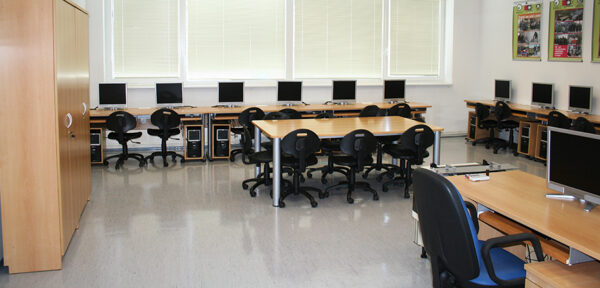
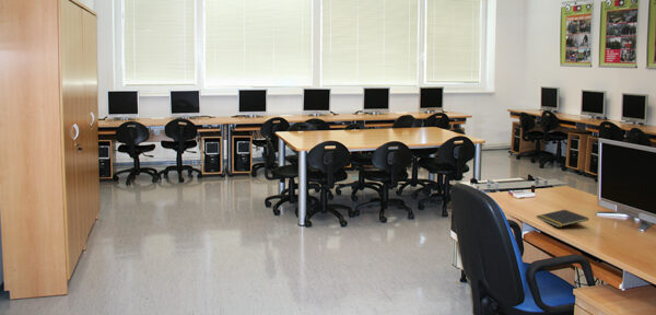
+ notepad [536,209,589,229]
